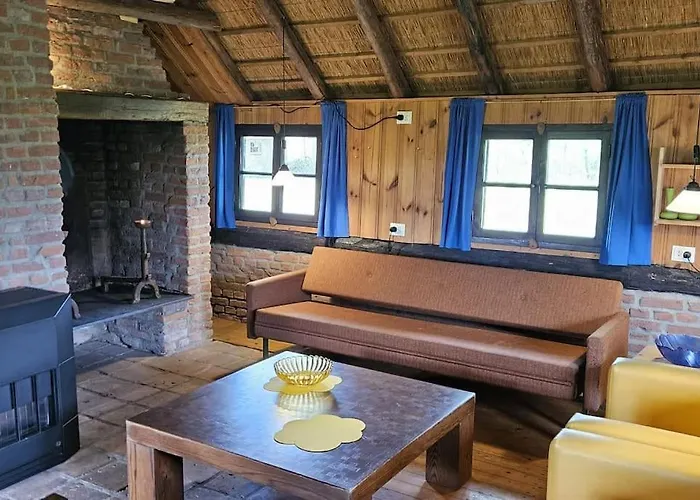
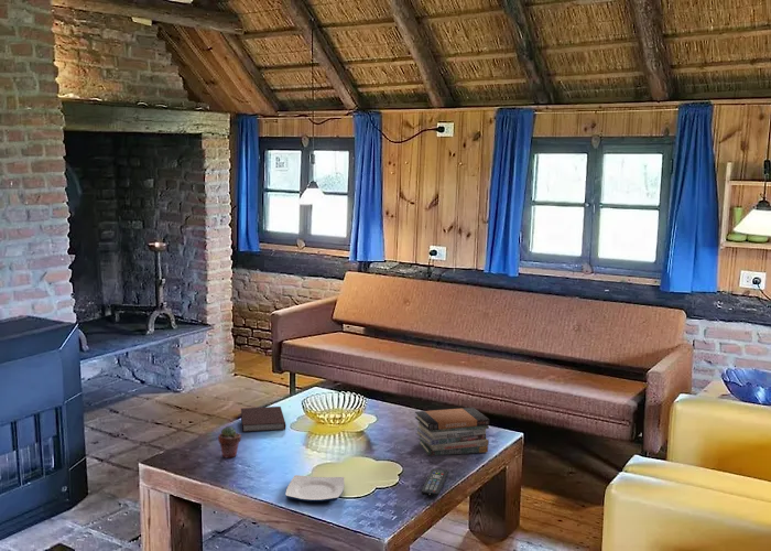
+ notebook [240,406,287,433]
+ remote control [420,467,450,497]
+ plate [284,474,346,503]
+ book stack [414,407,490,457]
+ potted succulent [217,425,242,460]
